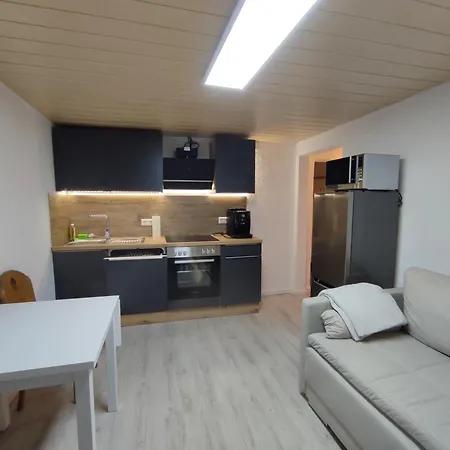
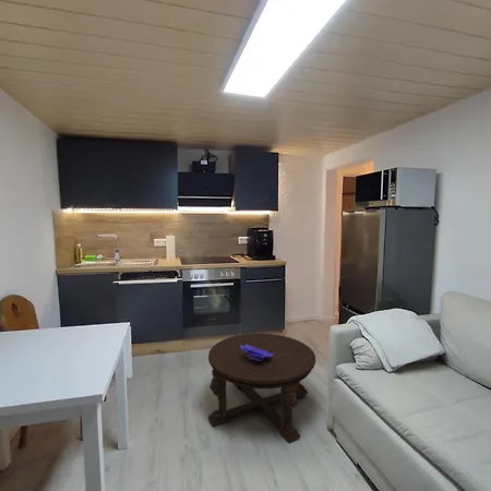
+ decorative bowl [240,344,274,361]
+ coffee table [207,333,316,443]
